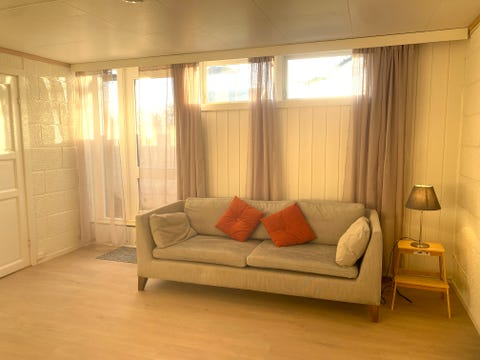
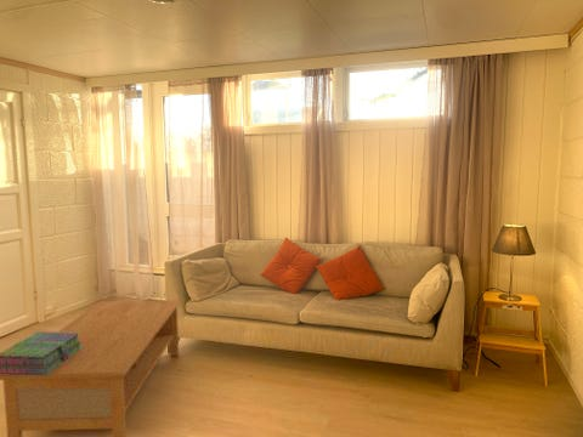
+ stack of books [0,330,83,375]
+ coffee table [0,300,182,437]
